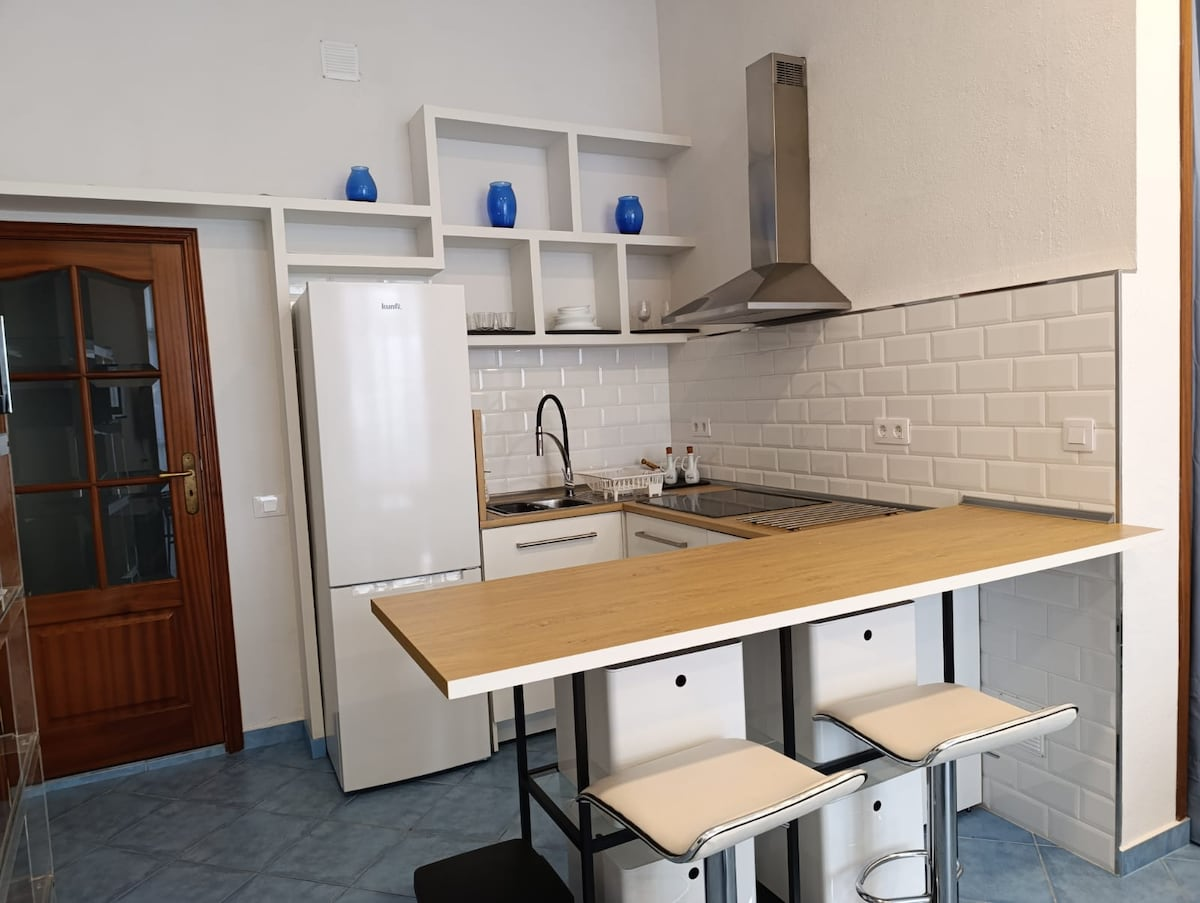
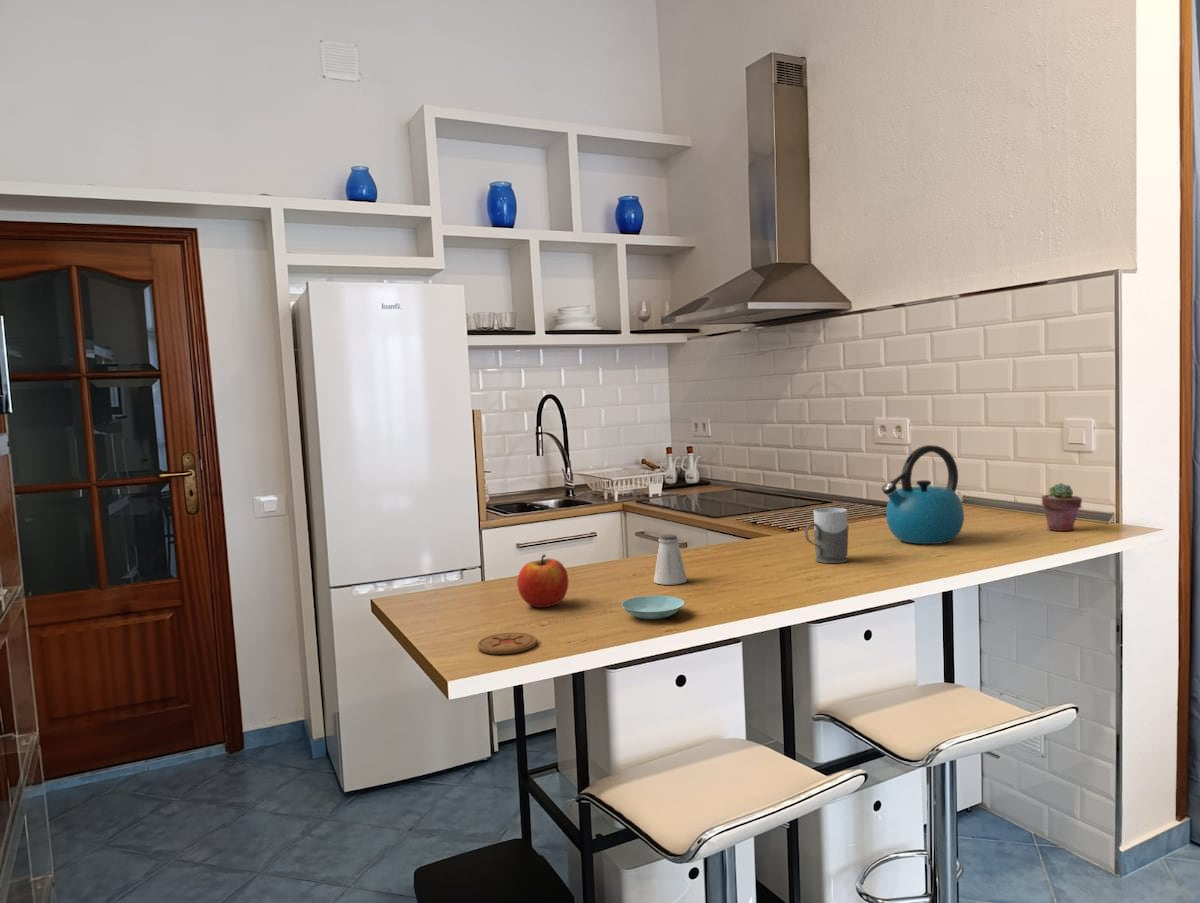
+ saucer [620,594,686,620]
+ coaster [477,632,538,655]
+ potted succulent [1041,482,1083,532]
+ kettle [881,444,965,545]
+ apple [516,554,569,608]
+ saltshaker [653,533,688,586]
+ mug [804,507,849,564]
